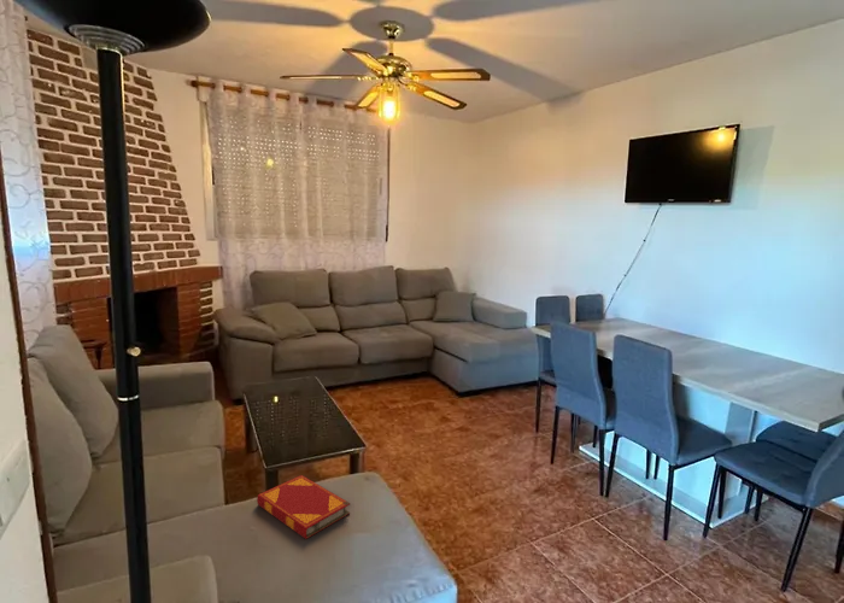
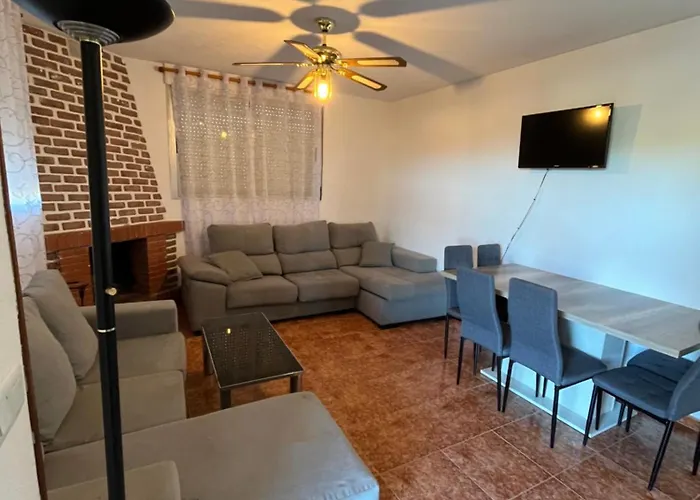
- hardback book [256,474,351,540]
